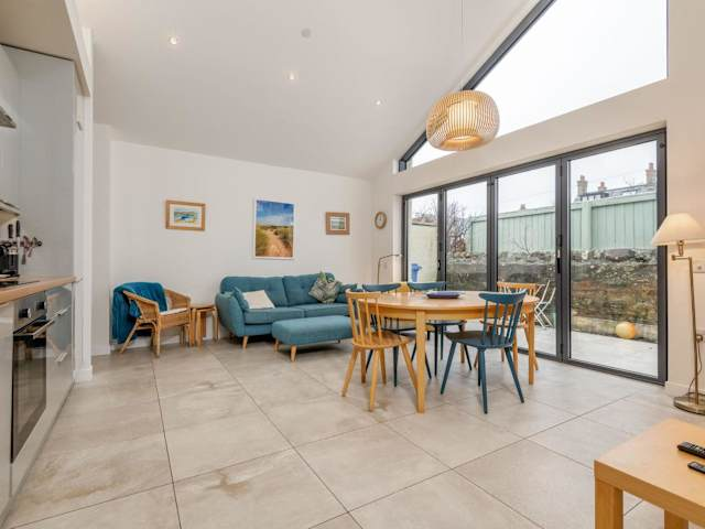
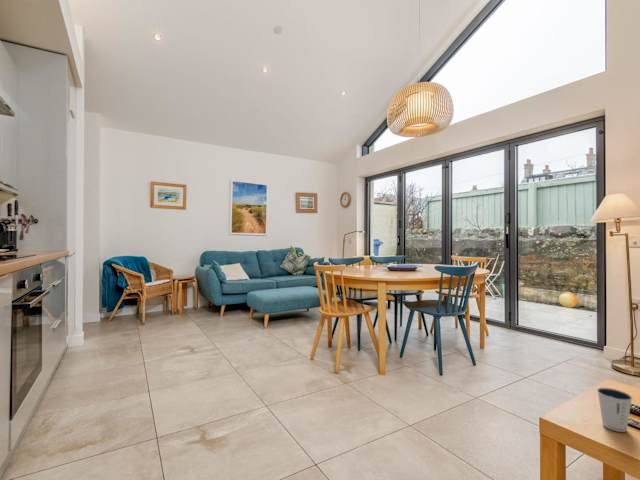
+ dixie cup [596,387,633,433]
